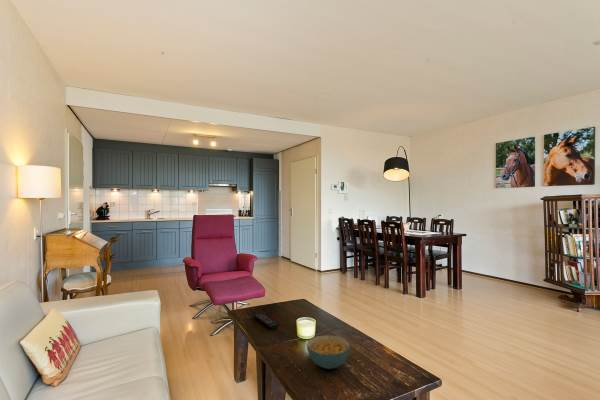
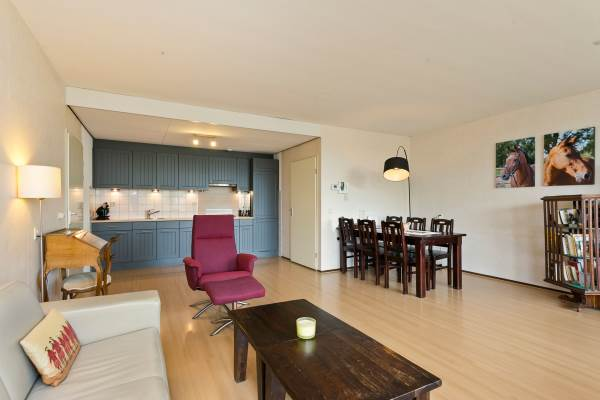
- cereal bowl [306,334,351,370]
- remote control [253,312,280,330]
